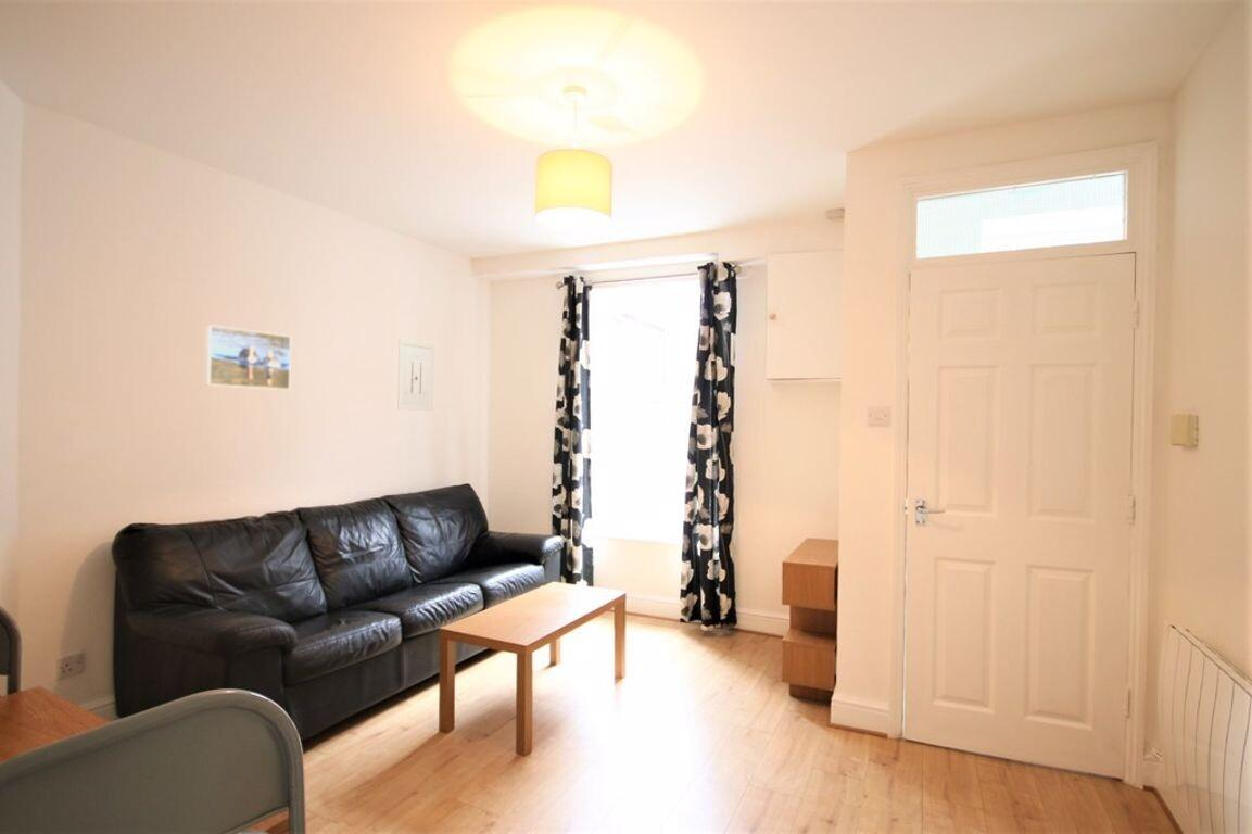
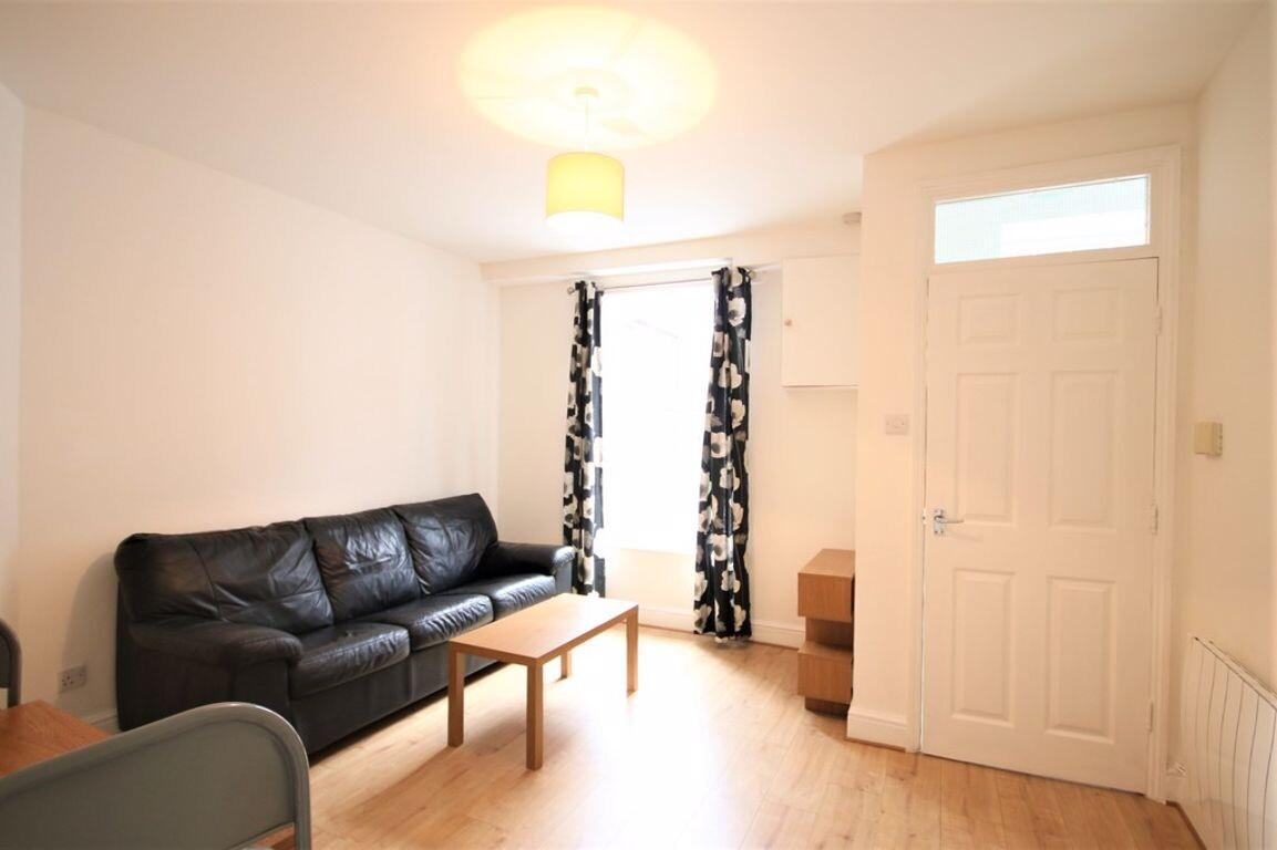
- wall art [396,338,435,412]
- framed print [204,324,292,391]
